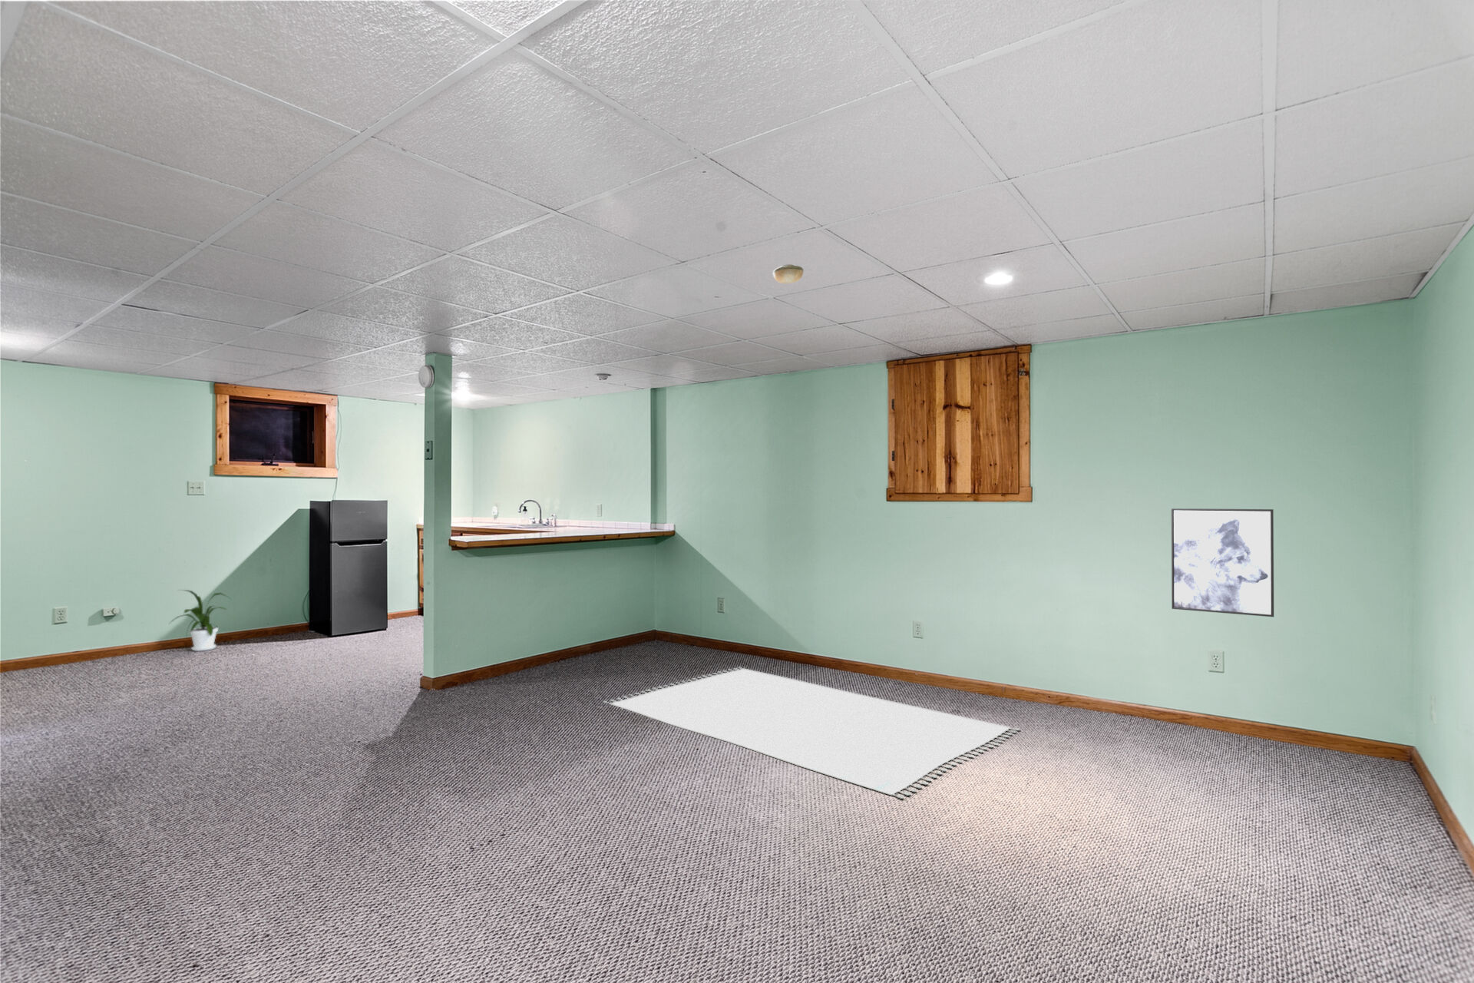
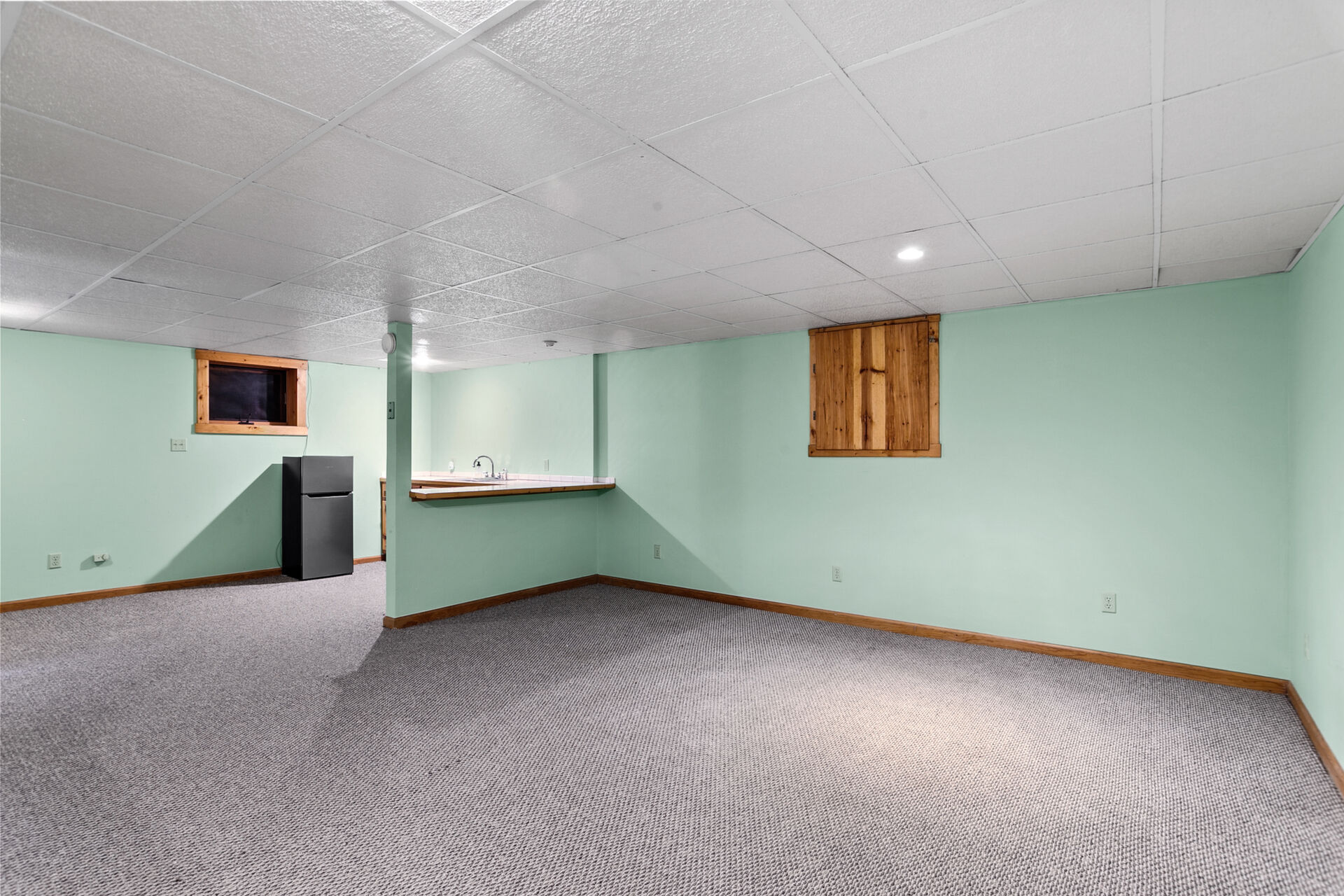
- rug [602,667,1021,800]
- house plant [168,589,233,652]
- smoke detector [772,263,804,284]
- wall art [1171,508,1274,618]
